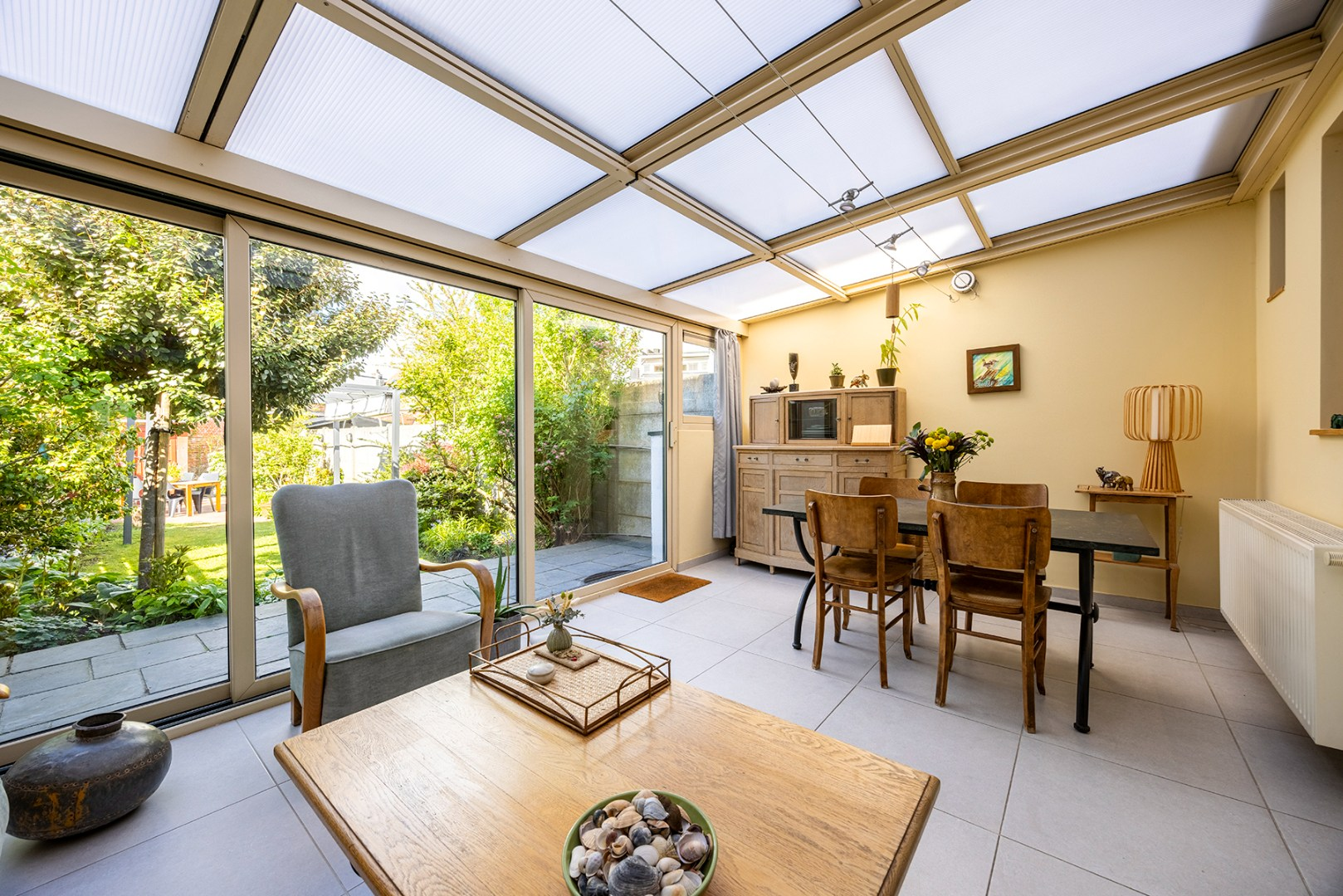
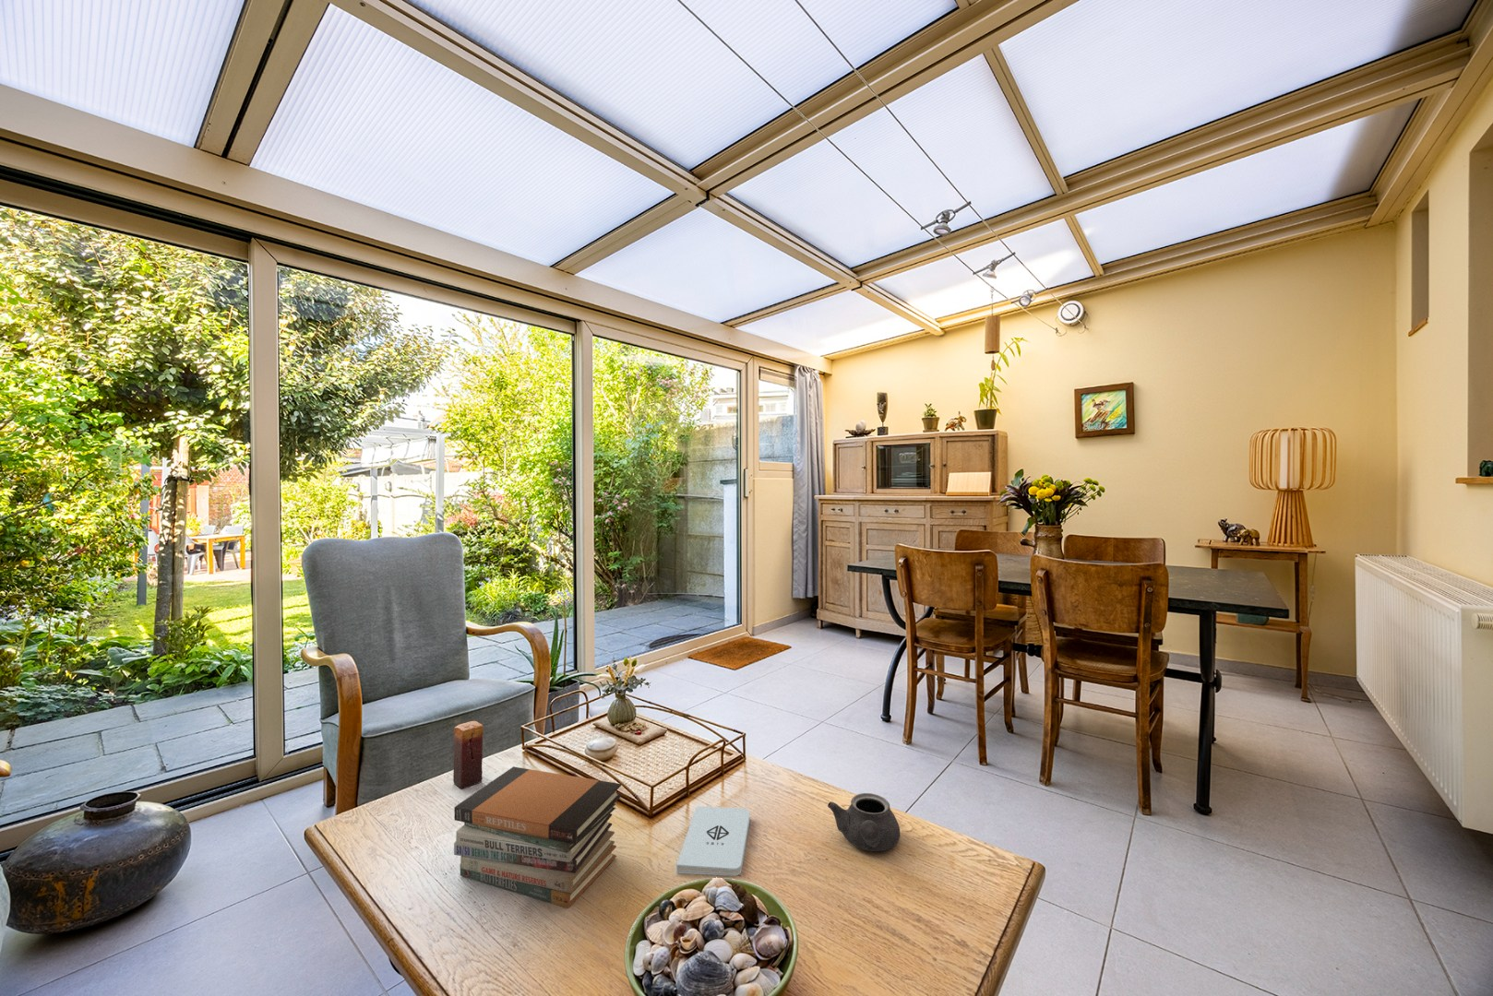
+ teapot [827,793,900,853]
+ book stack [454,766,621,909]
+ candle [452,720,485,789]
+ notepad [676,805,752,877]
